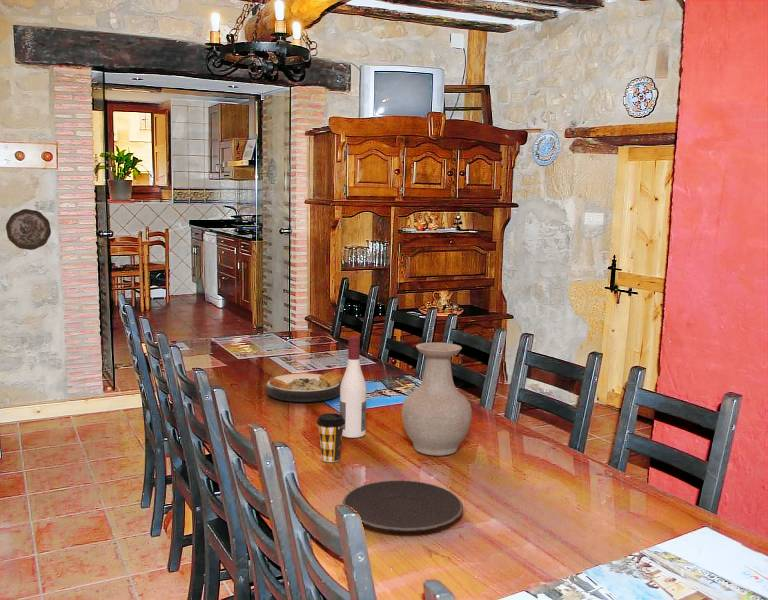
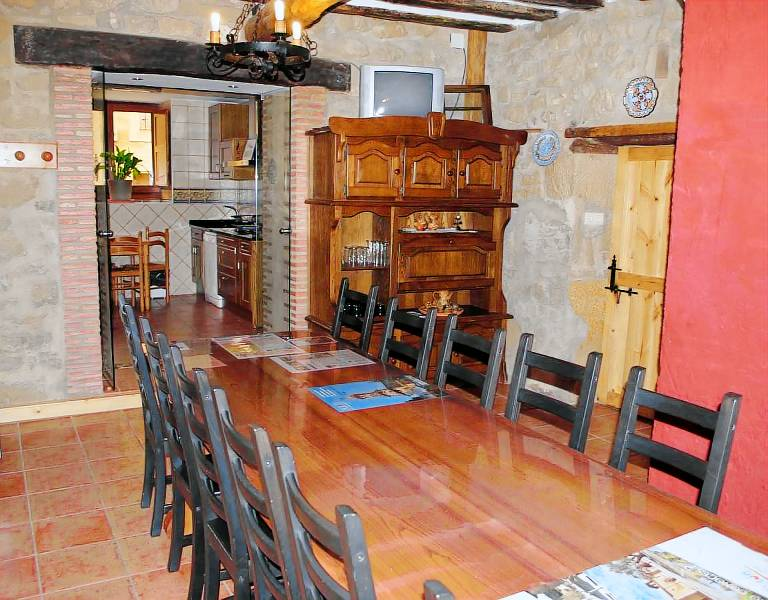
- plate [264,370,343,403]
- plate [342,479,464,533]
- vase [401,341,473,457]
- decorative plate [5,208,52,251]
- alcohol [339,335,367,439]
- coffee cup [316,412,345,463]
